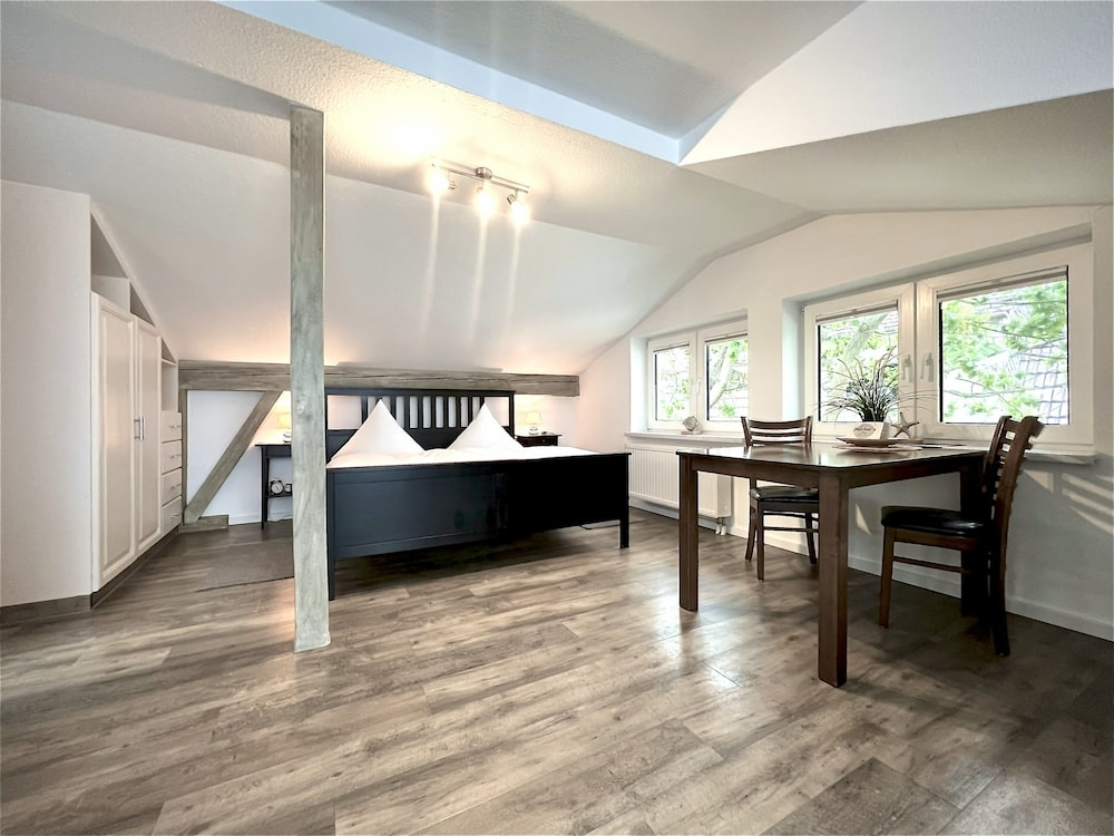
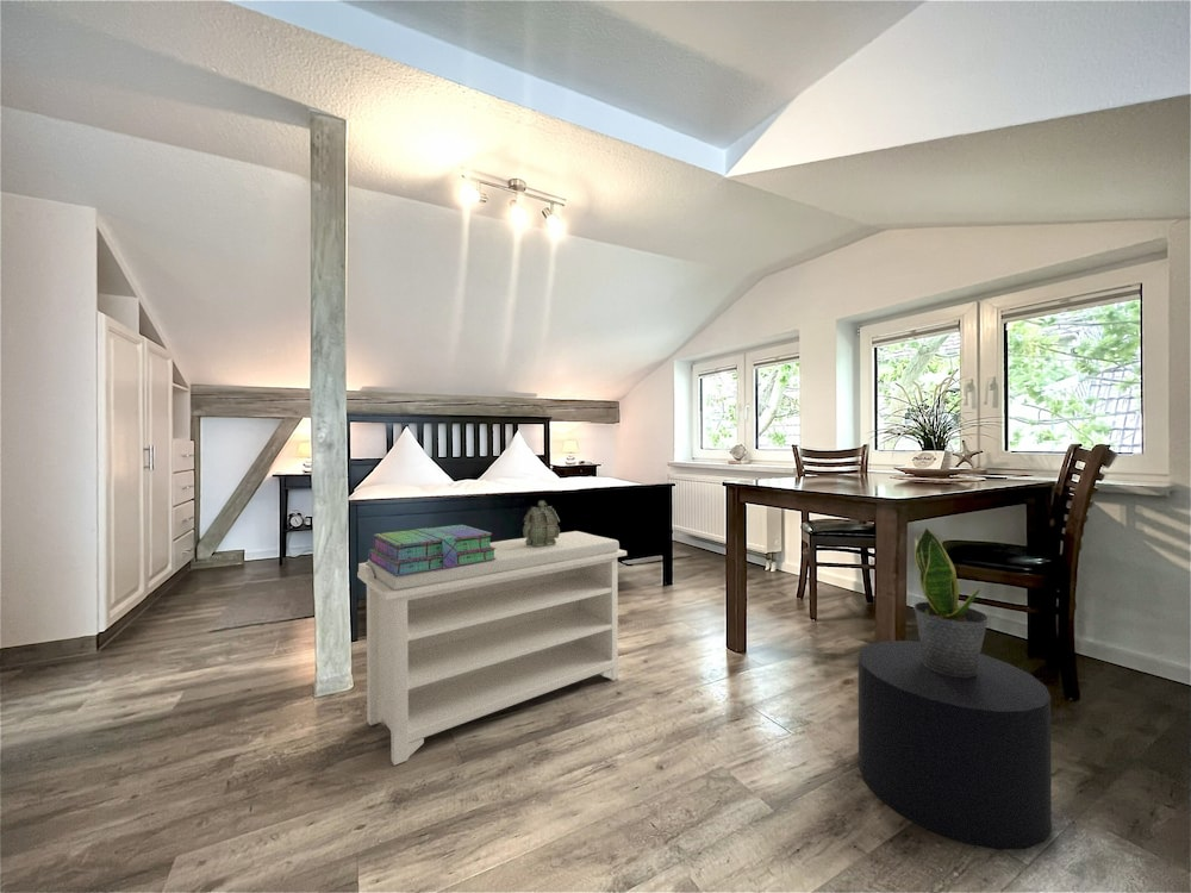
+ potted plant [912,526,991,677]
+ stack of books [368,524,497,576]
+ bench [356,530,628,767]
+ stool [858,639,1053,850]
+ decorative box [522,499,561,548]
